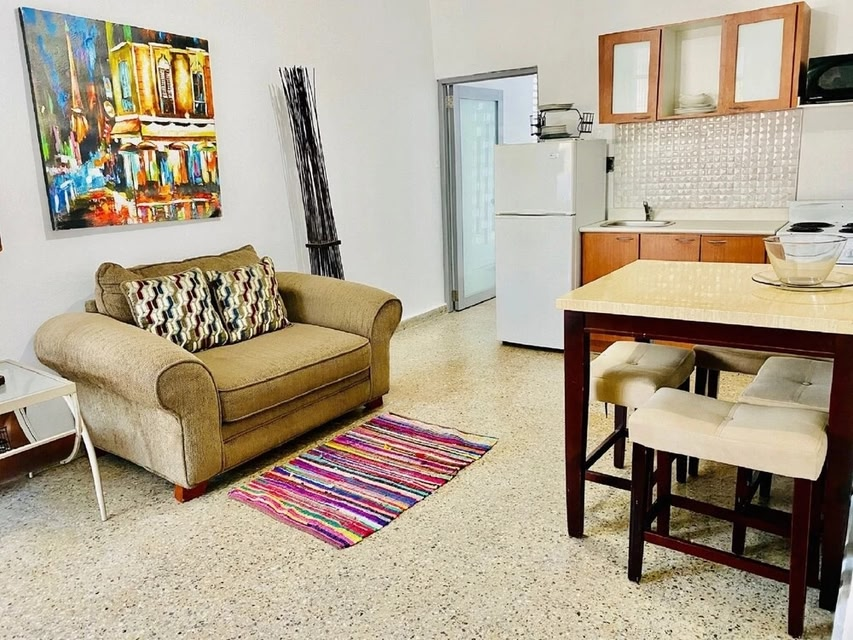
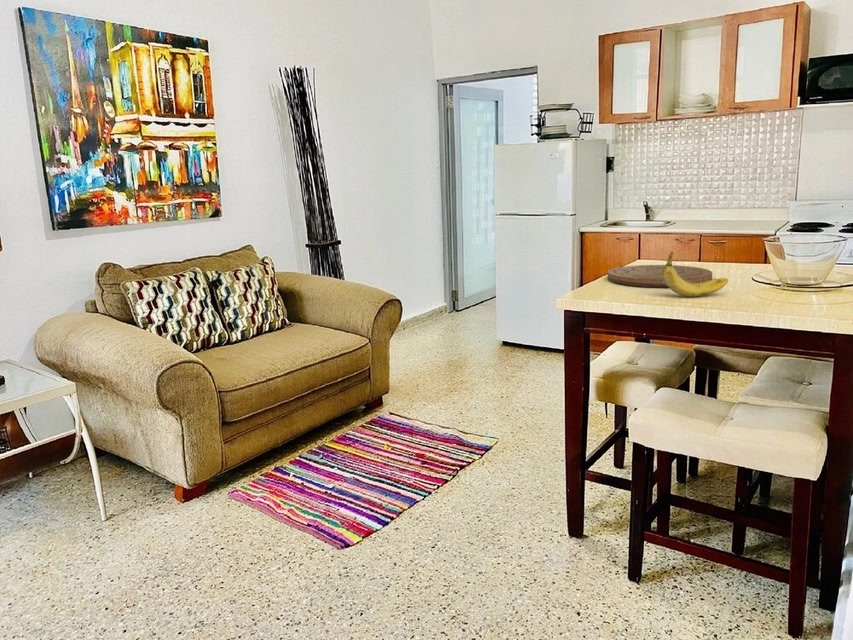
+ fruit [662,251,729,298]
+ cutting board [607,264,713,288]
